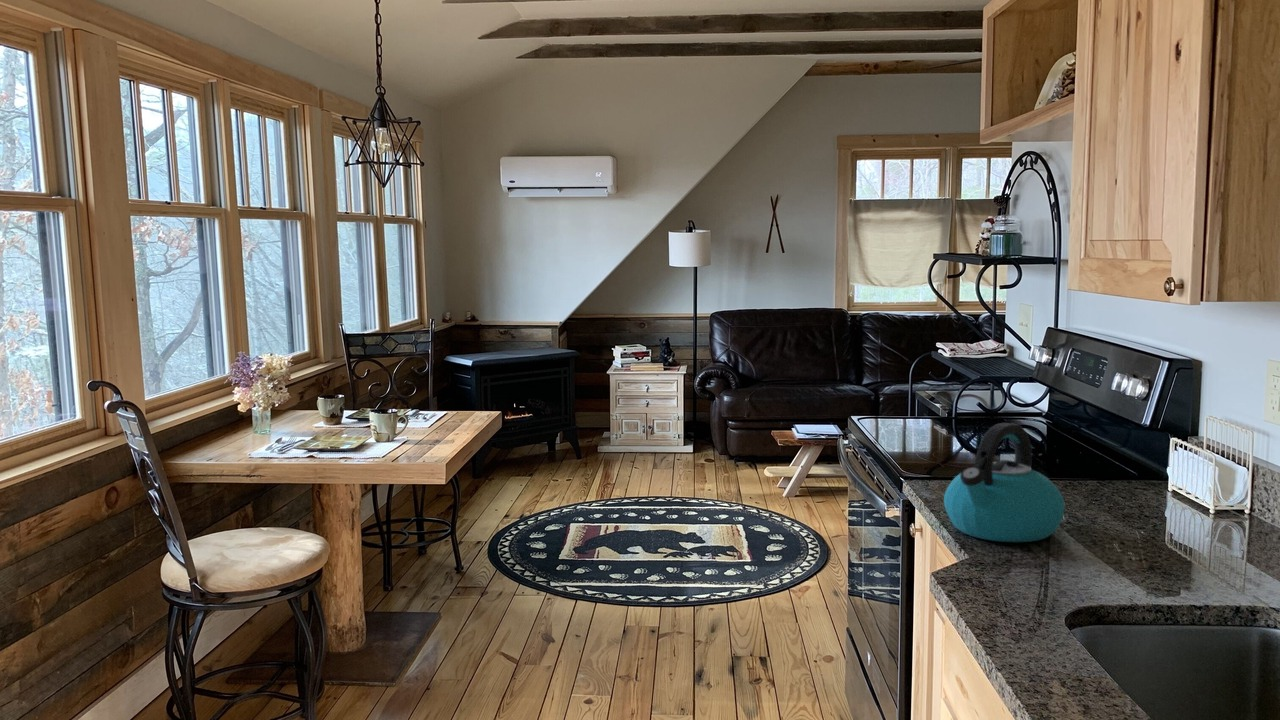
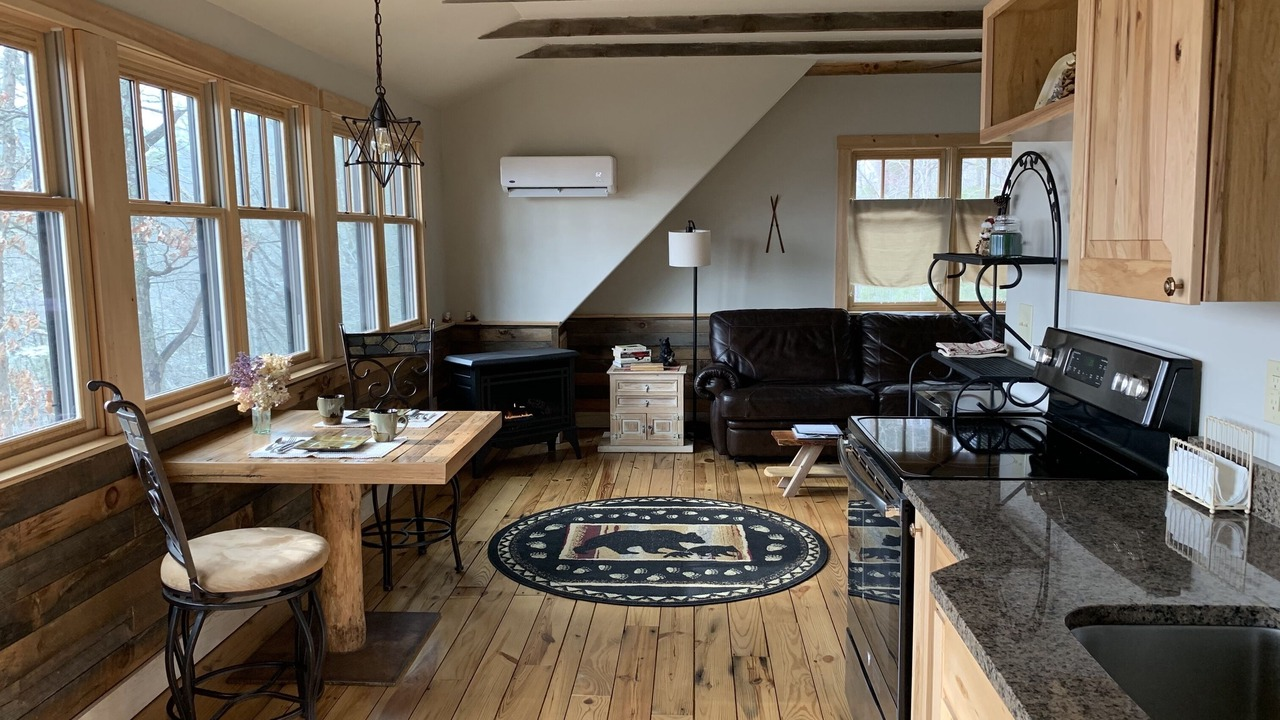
- kettle [943,422,1066,543]
